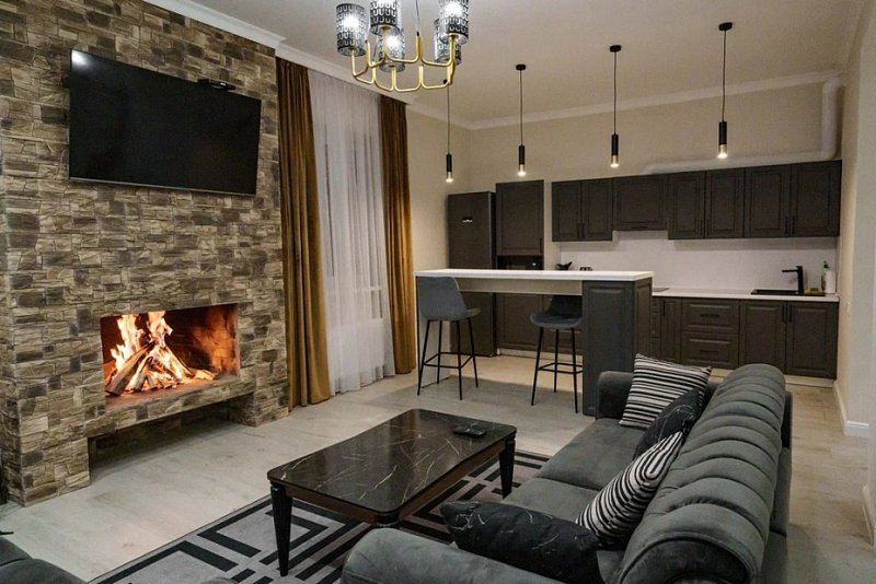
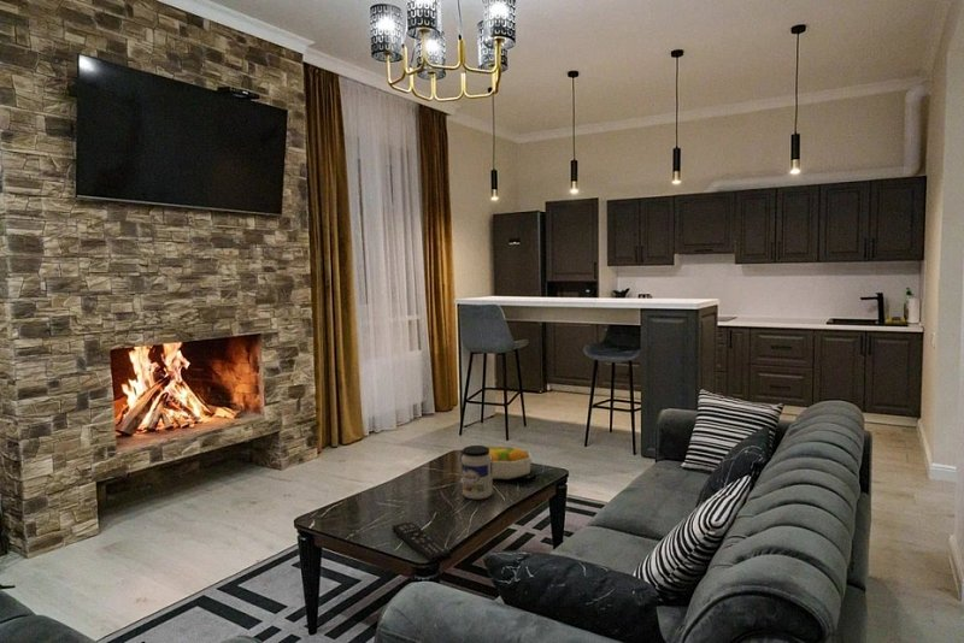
+ jar [460,444,494,500]
+ remote control [392,520,452,564]
+ fruit bowl [483,444,533,480]
